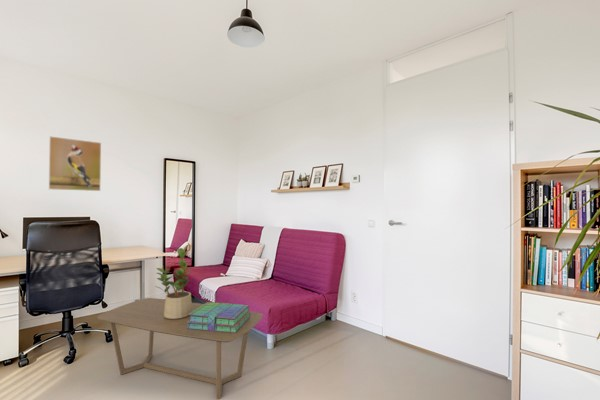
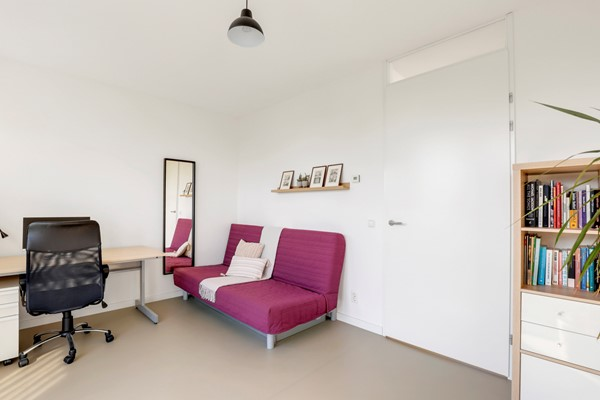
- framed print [48,135,102,192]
- potted plant [155,247,193,319]
- coffee table [96,297,264,400]
- stack of books [187,301,250,333]
